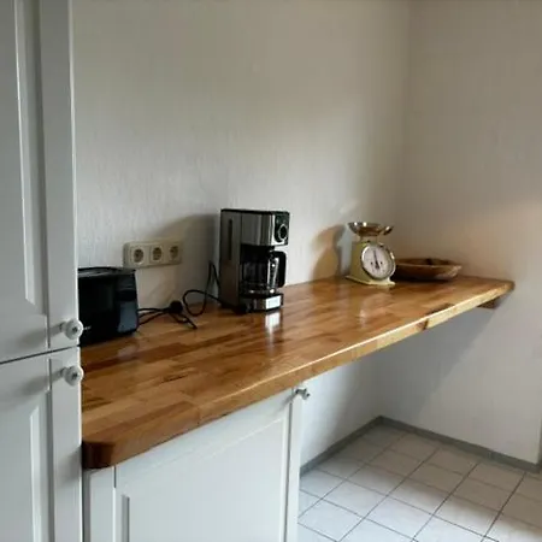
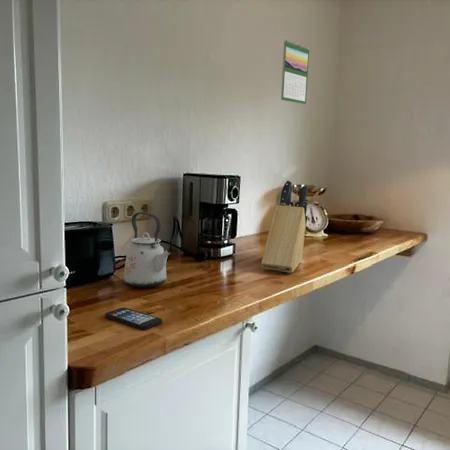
+ calendar [280,39,310,105]
+ knife block [260,179,309,274]
+ smartphone [104,307,163,331]
+ kettle [123,211,172,288]
